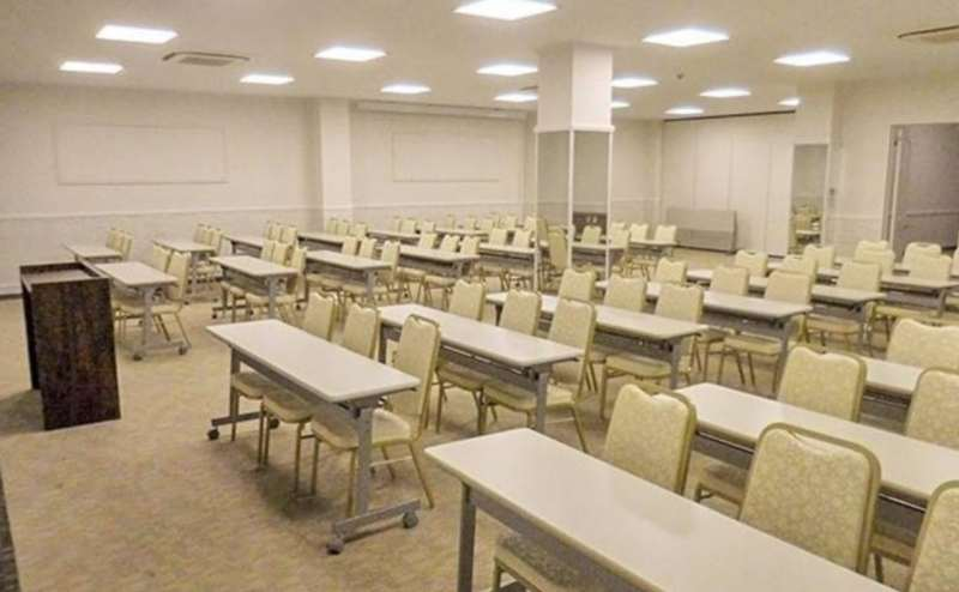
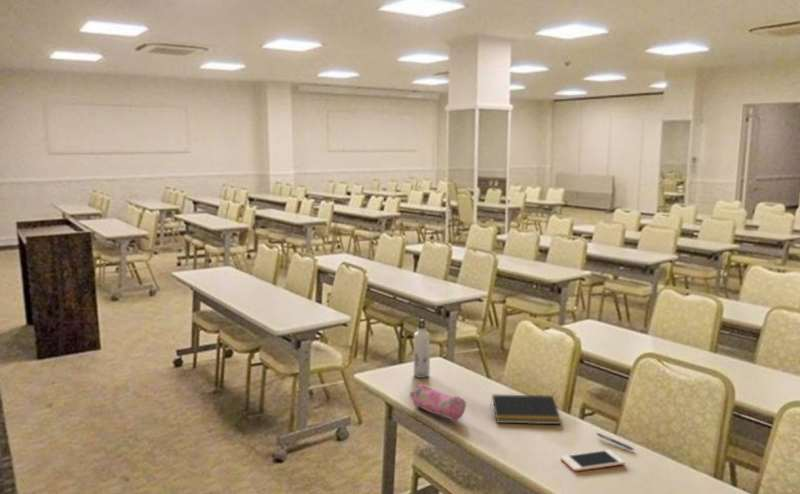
+ notepad [489,394,562,425]
+ cell phone [560,449,626,472]
+ water bottle [413,318,431,379]
+ pencil case [409,383,467,422]
+ pen [595,432,635,451]
